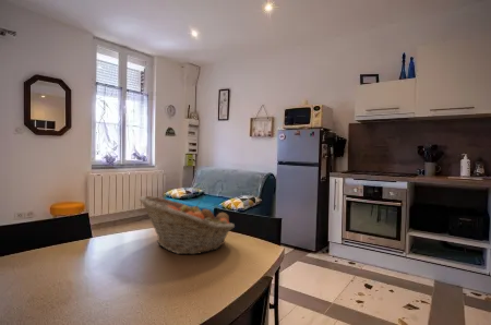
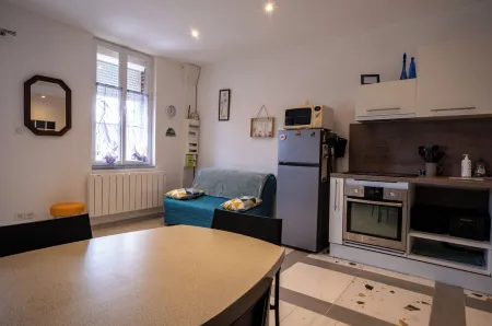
- fruit basket [139,194,236,255]
